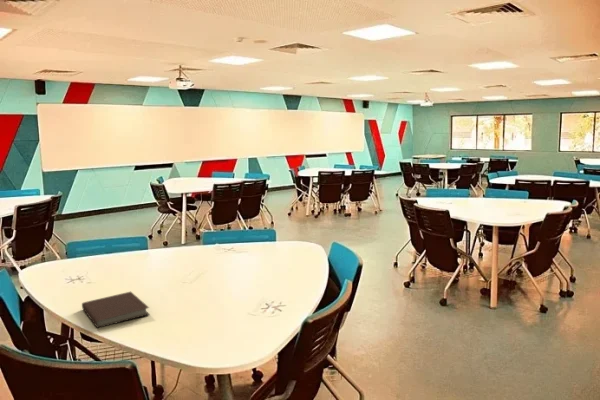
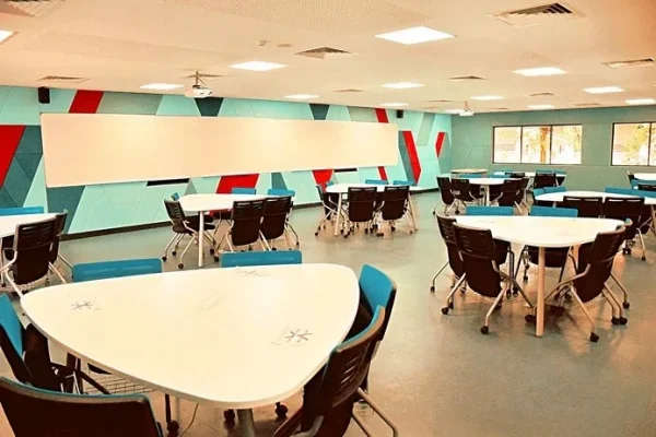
- notebook [81,291,151,329]
